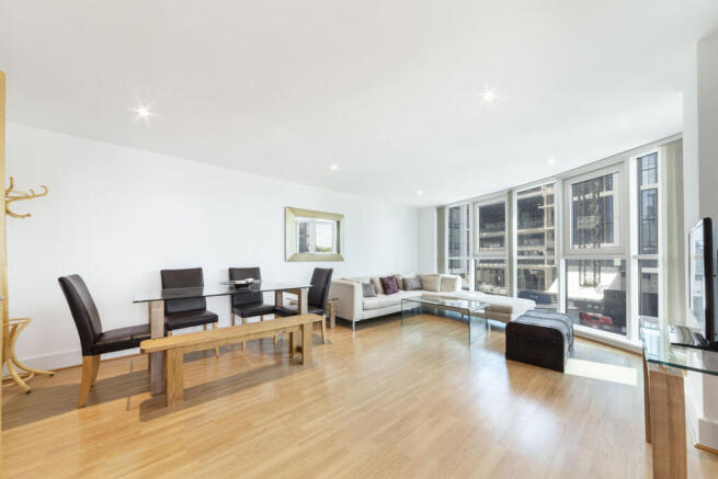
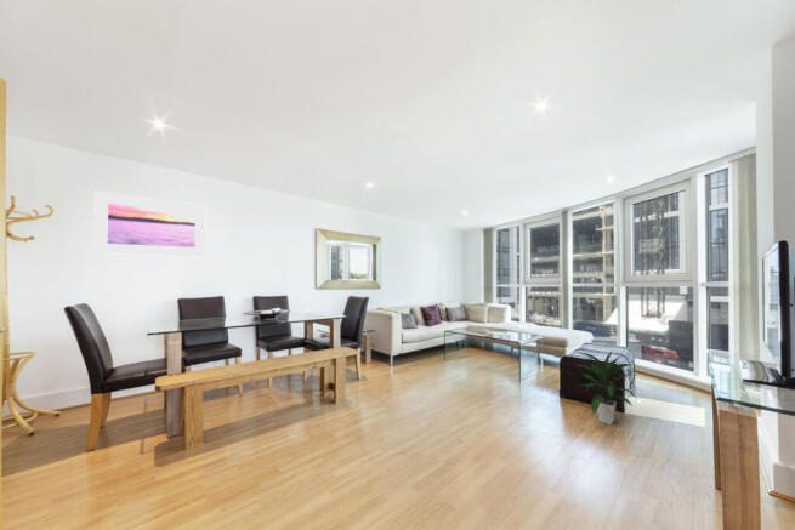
+ indoor plant [577,349,637,426]
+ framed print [92,190,206,257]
